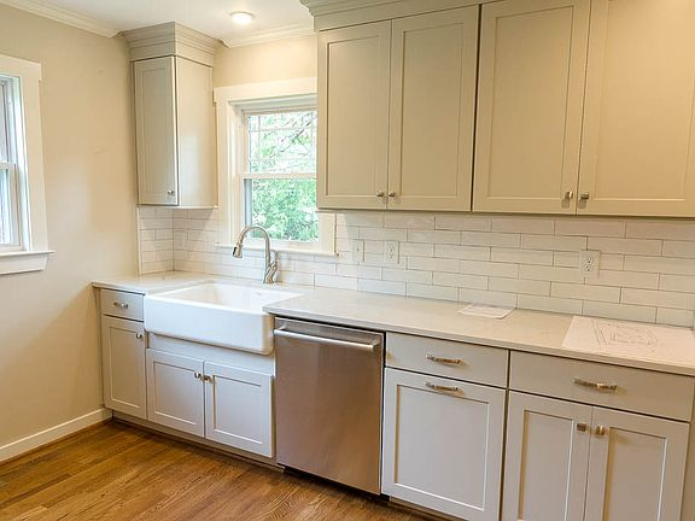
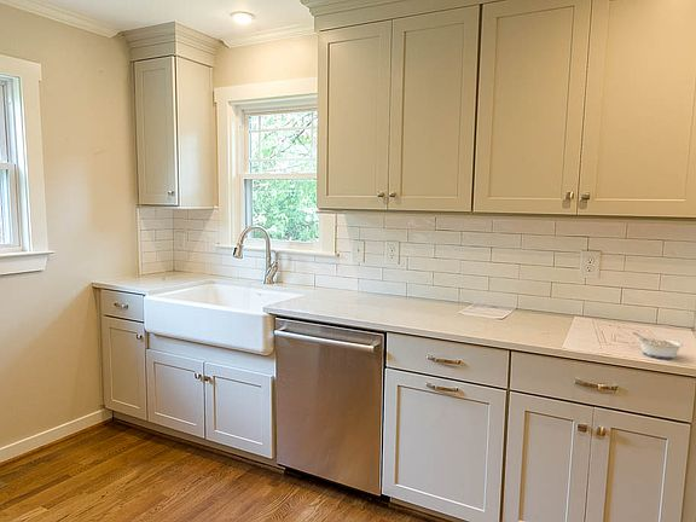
+ legume [632,331,685,360]
